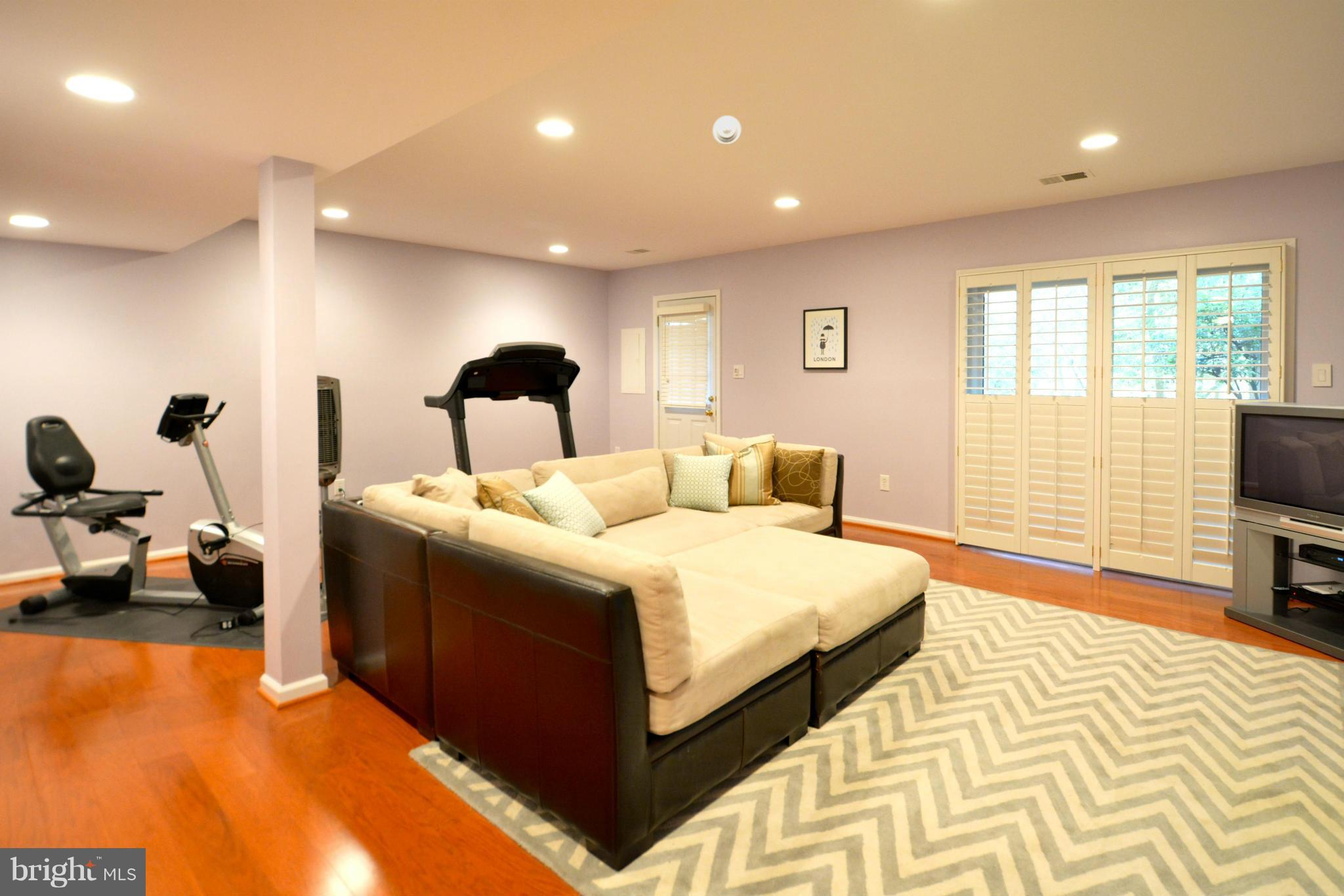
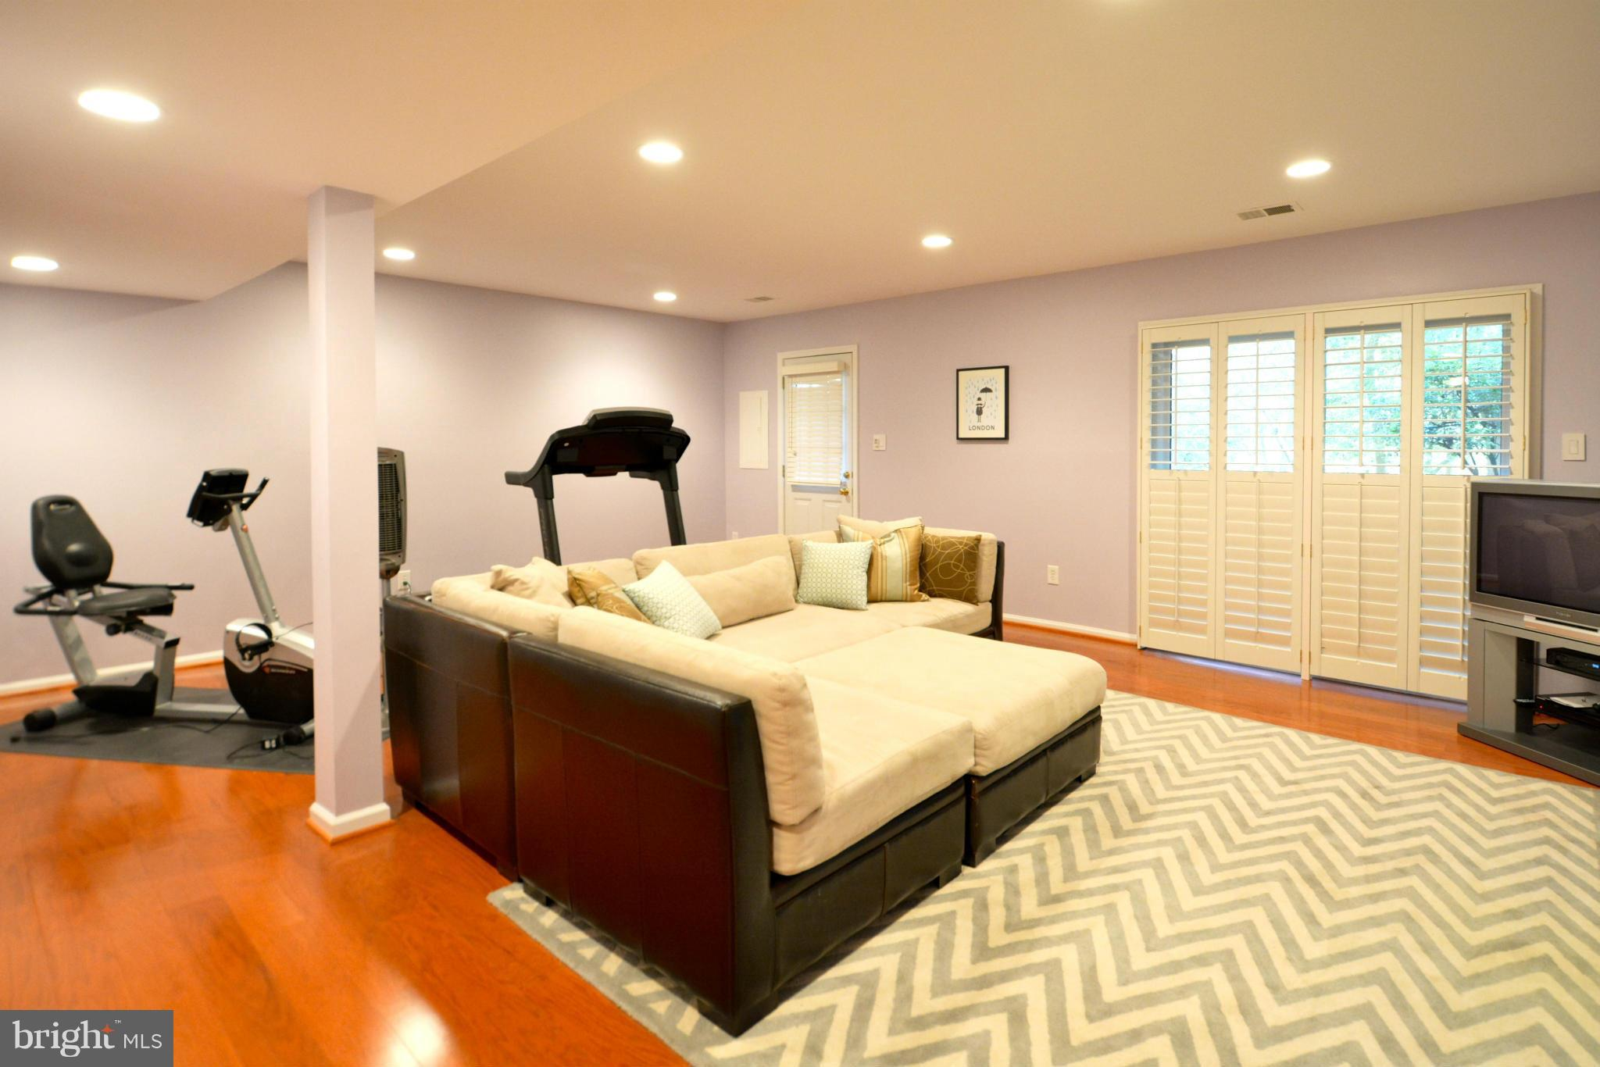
- smoke detector [712,115,742,145]
